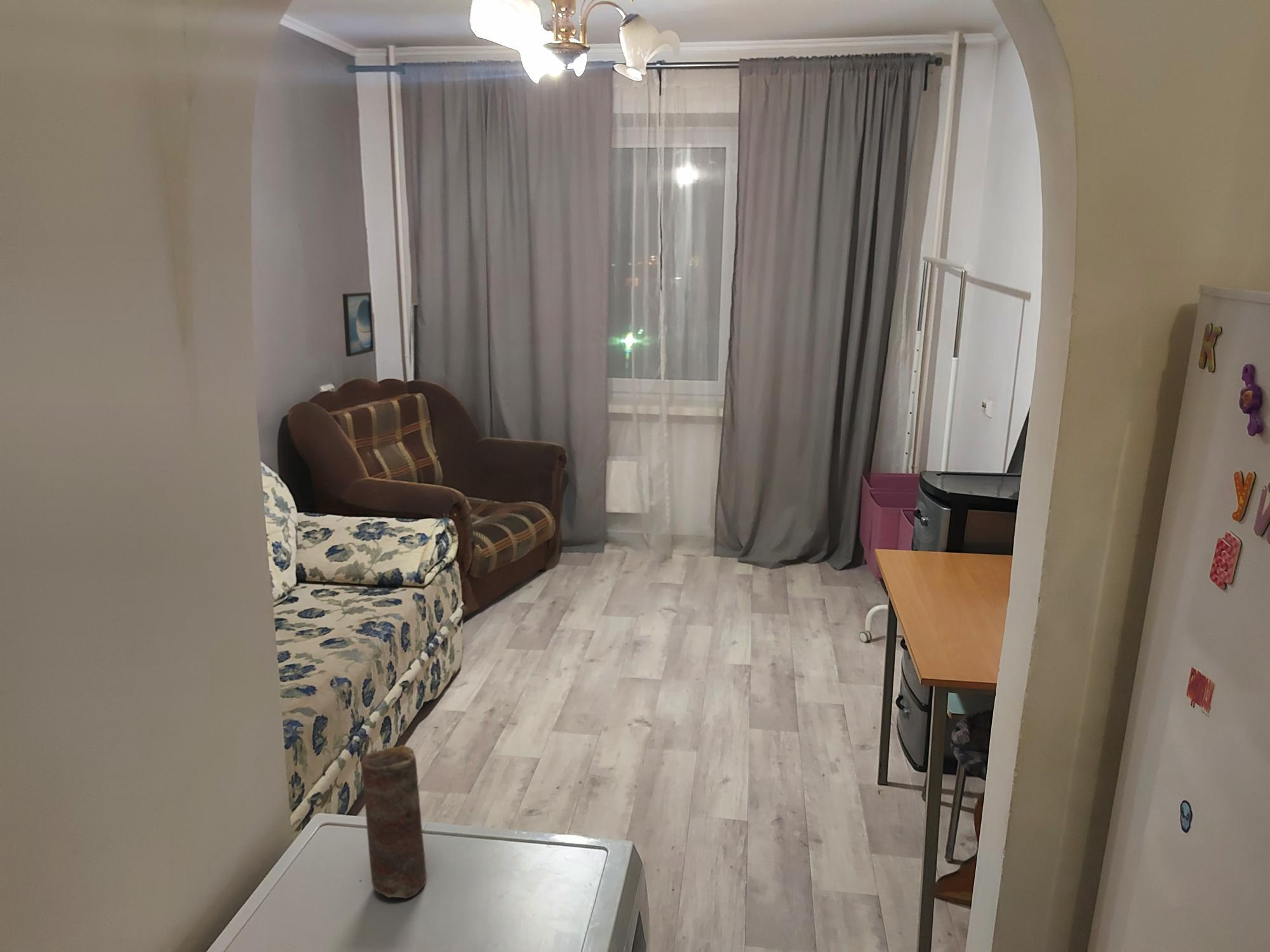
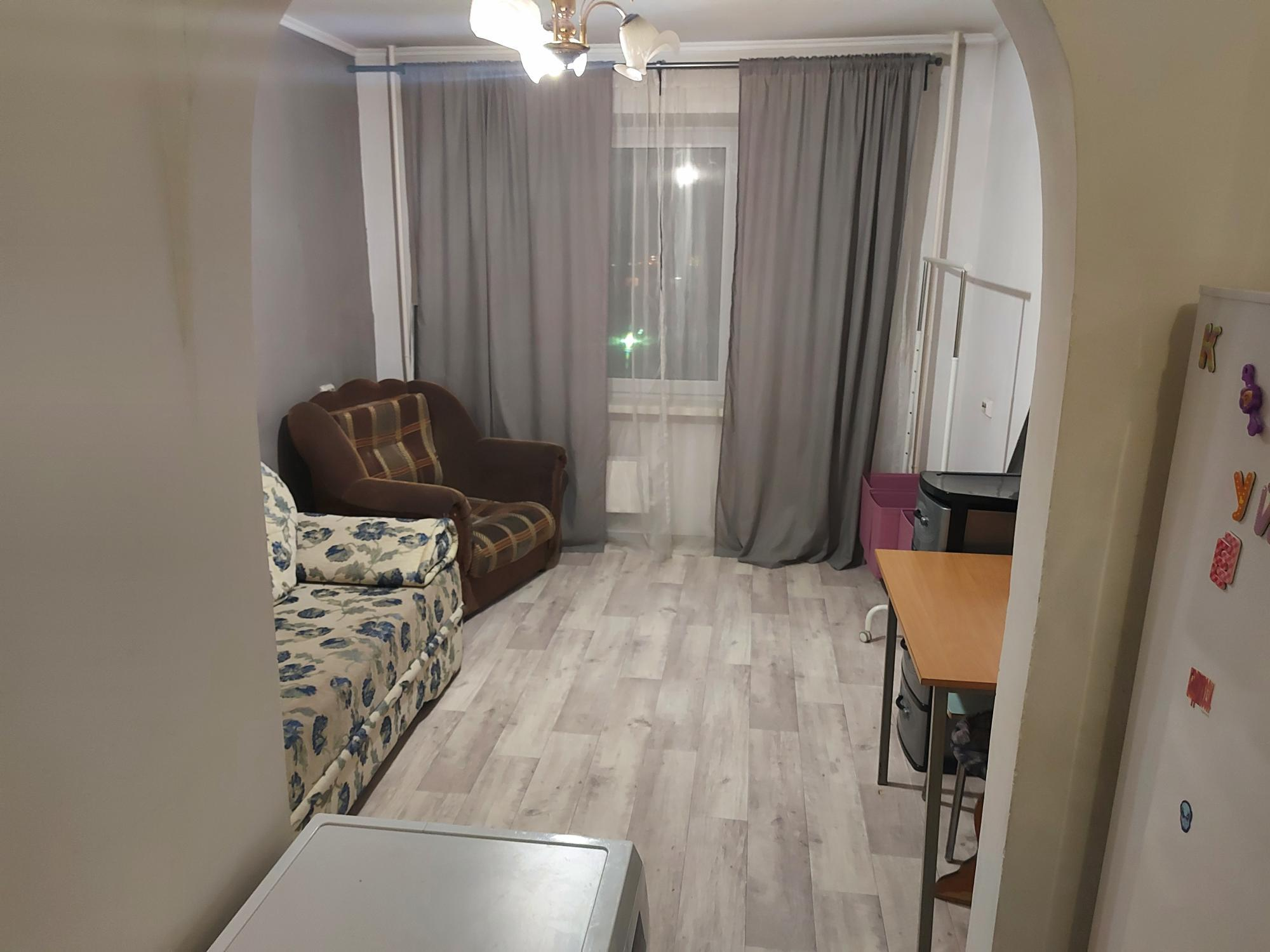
- candle [360,744,427,899]
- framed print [342,292,375,357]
